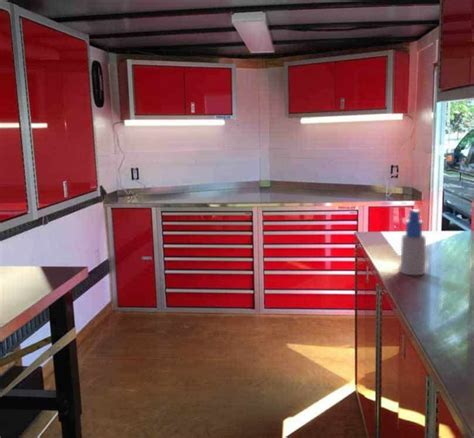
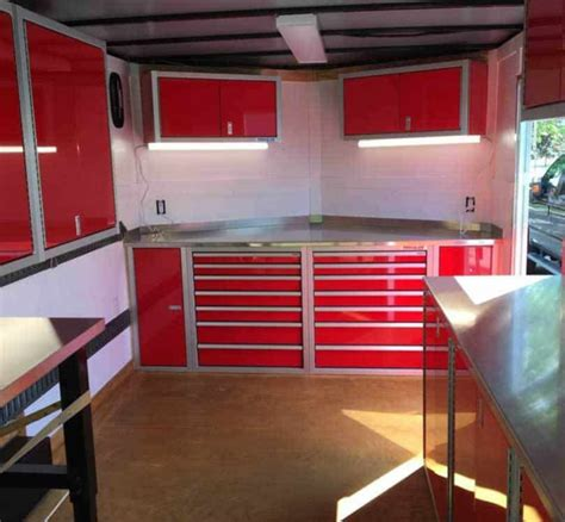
- spray bottle [400,208,427,276]
